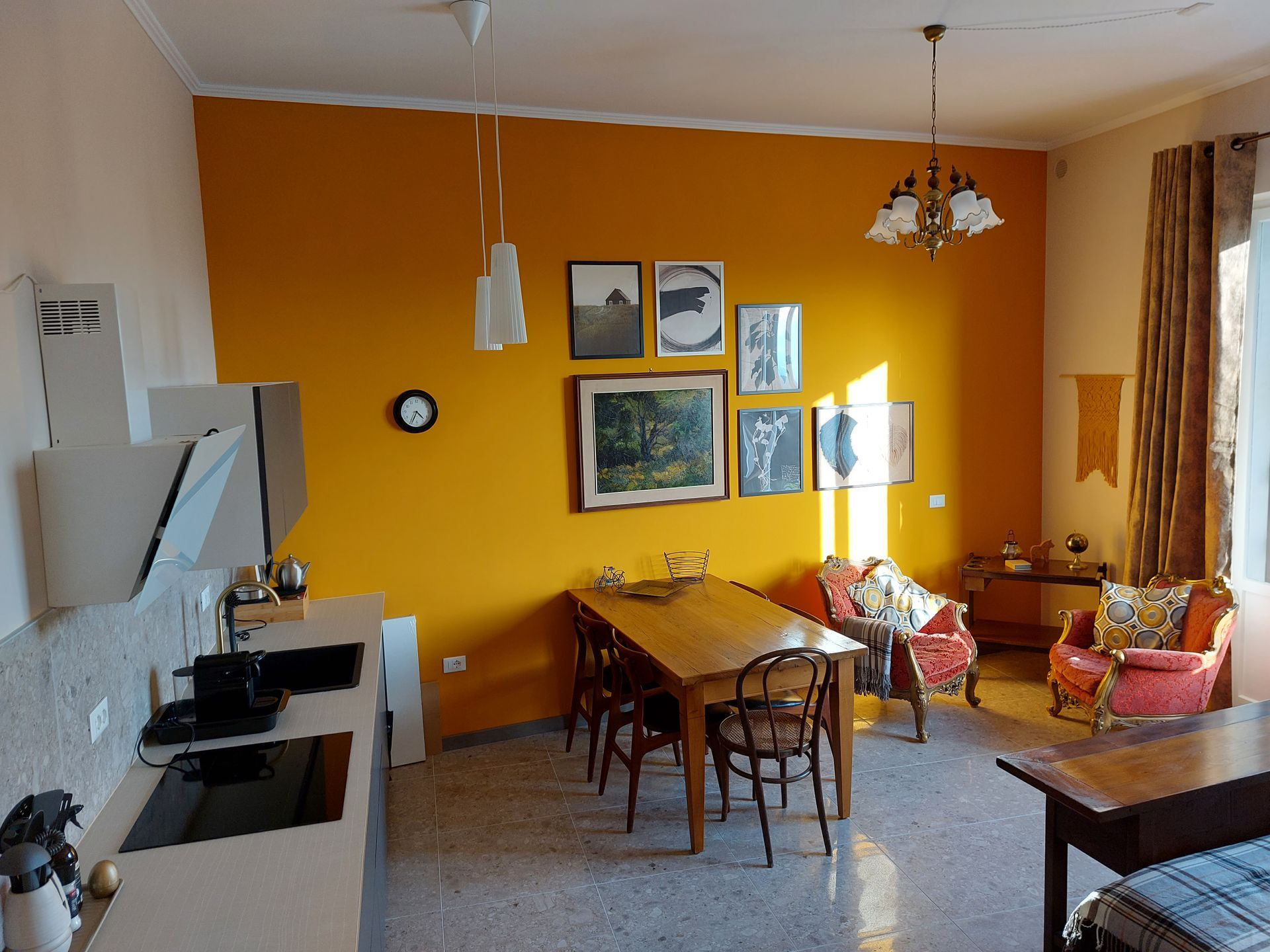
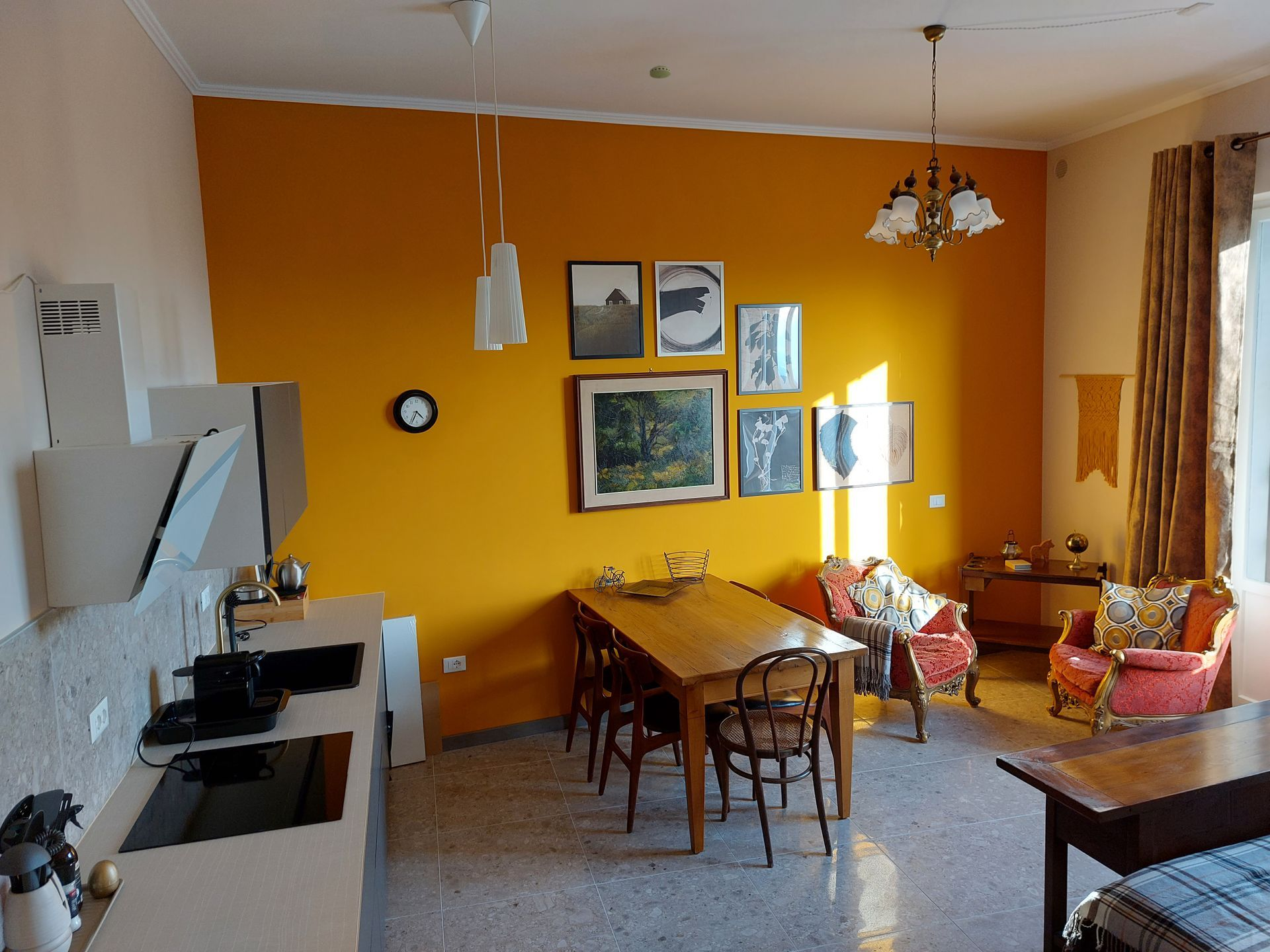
+ smoke detector [649,65,671,79]
